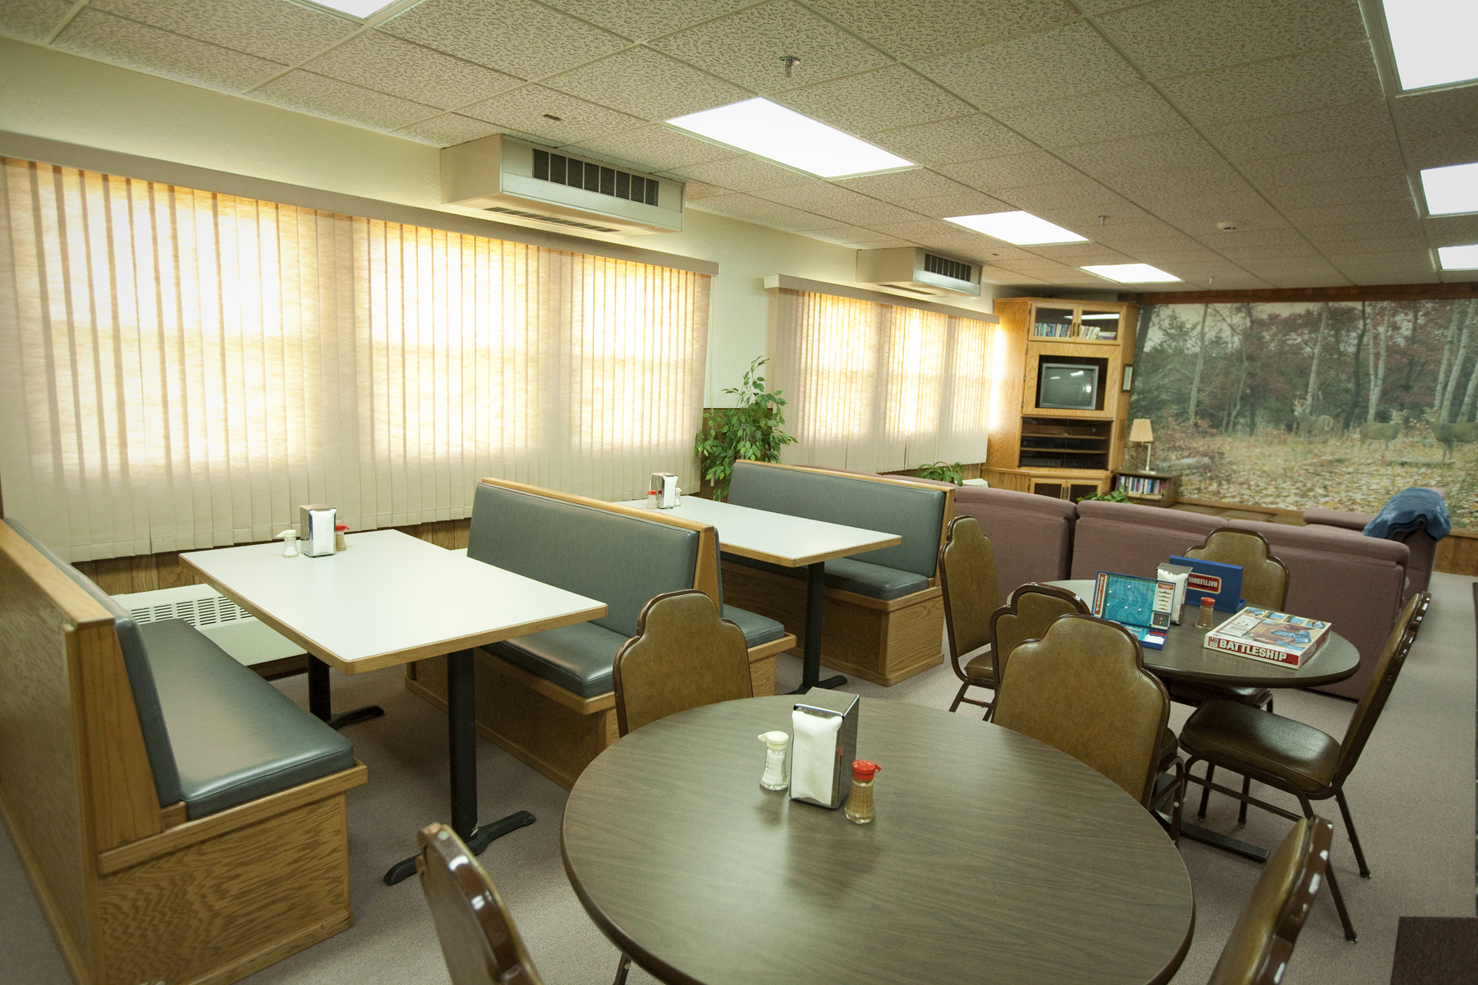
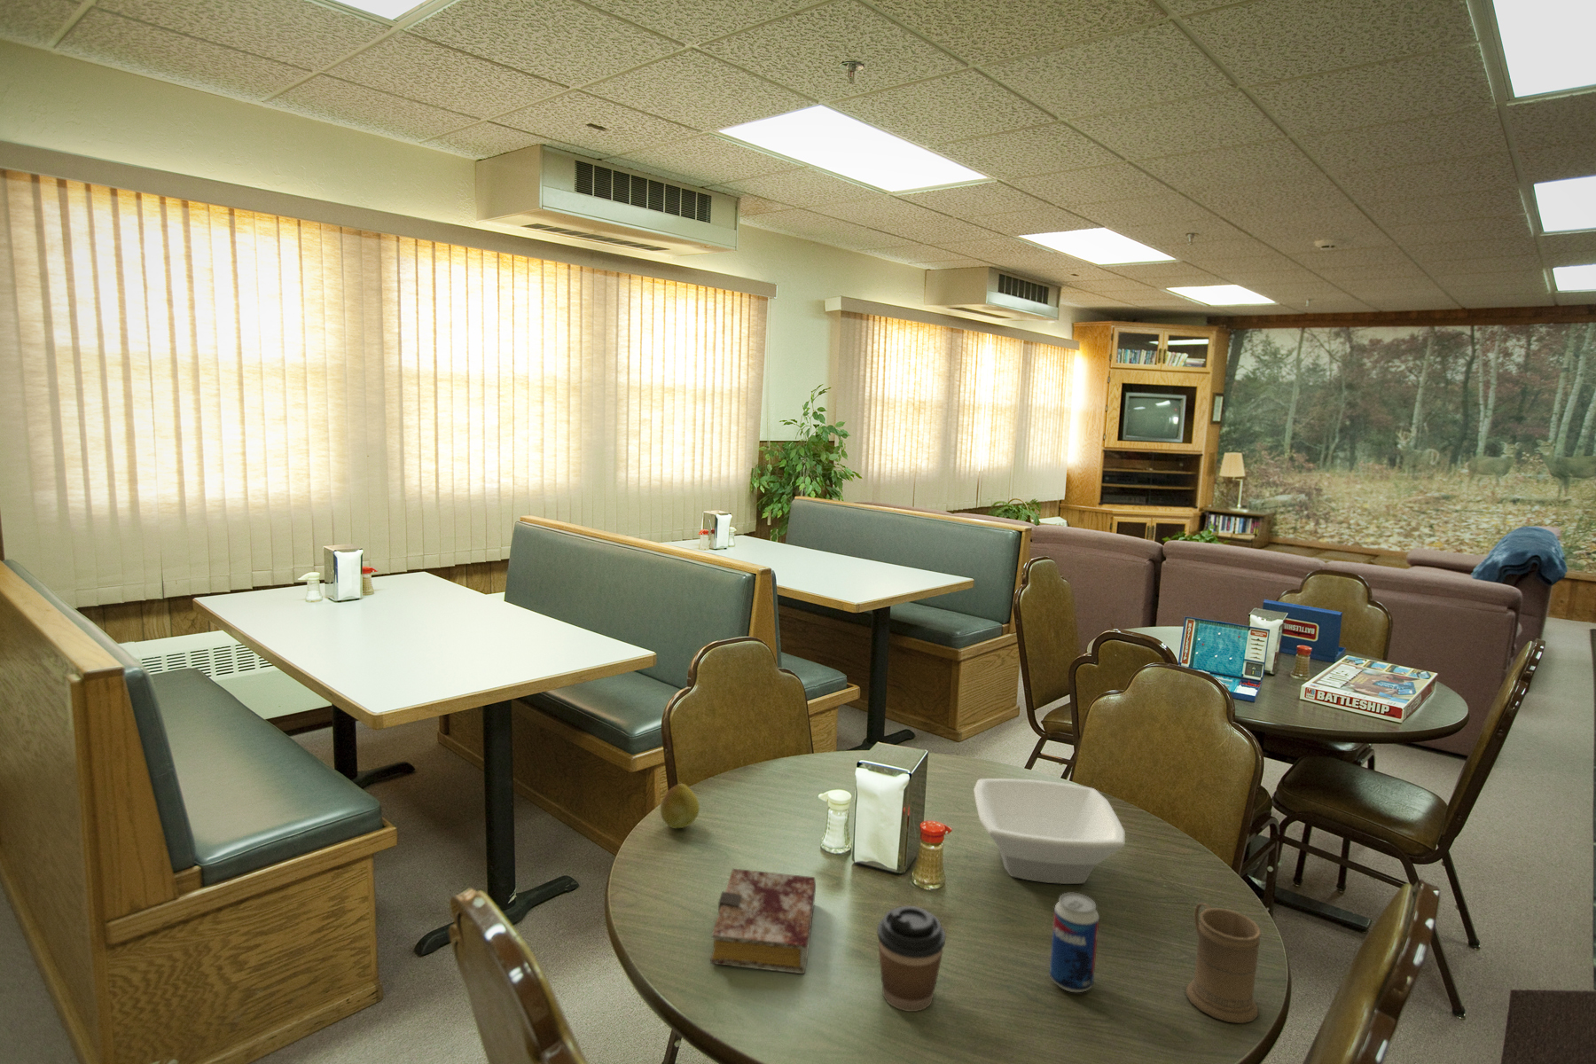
+ bowl [973,778,1126,885]
+ beverage can [1049,892,1101,993]
+ pear [660,783,701,829]
+ mug [1185,901,1262,1024]
+ book [709,868,817,975]
+ coffee cup [876,905,946,1013]
